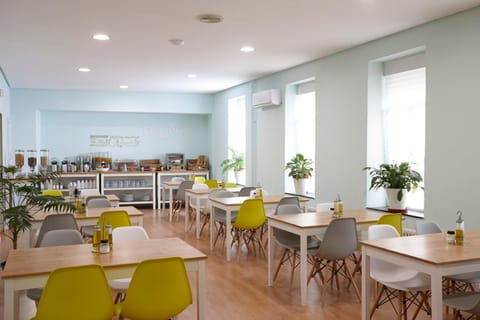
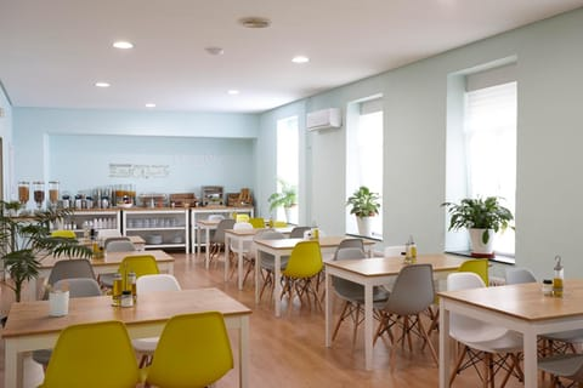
+ utensil holder [43,280,70,318]
